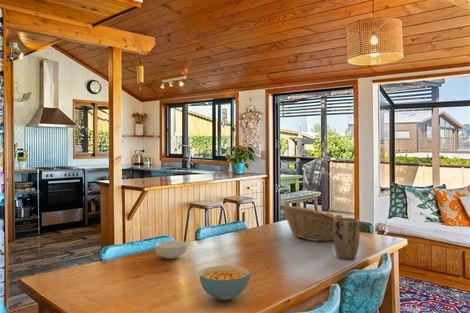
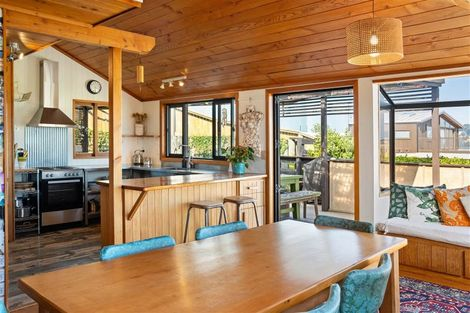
- cereal bowl [154,240,189,260]
- plant pot [333,217,361,260]
- cereal bowl [198,265,251,301]
- fruit basket [278,203,344,242]
